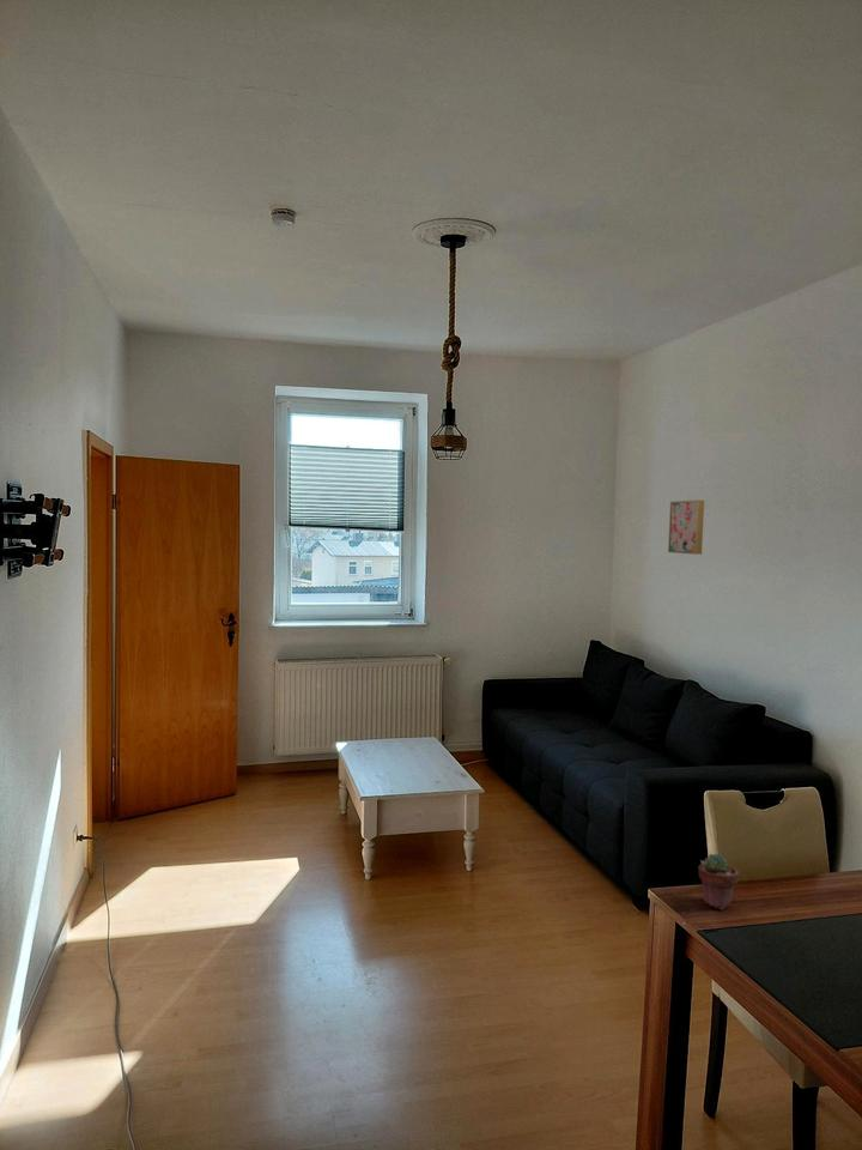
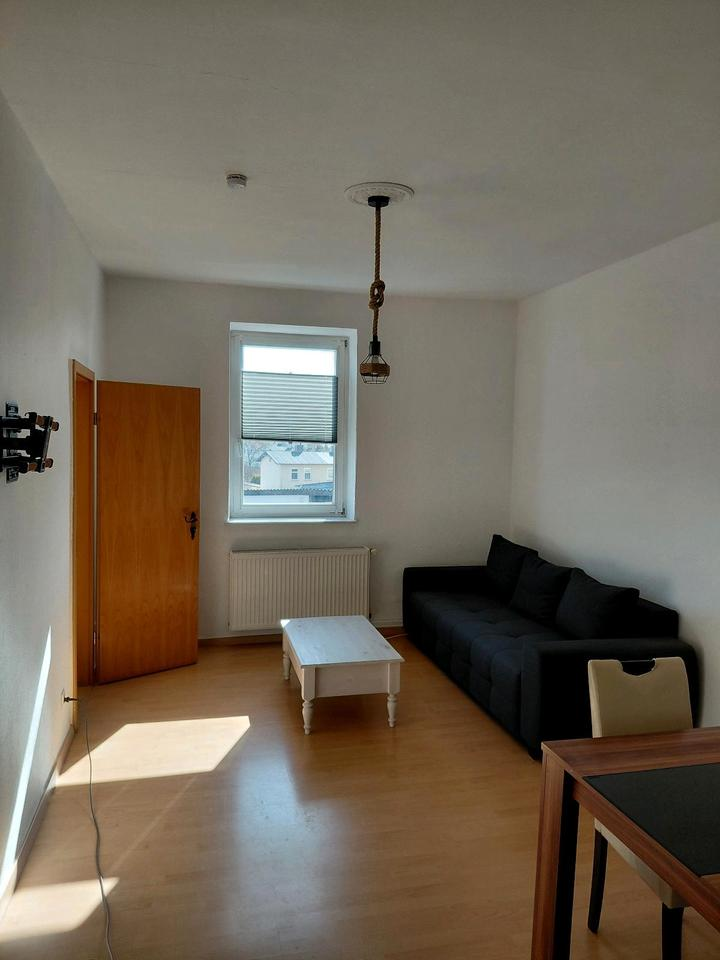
- wall art [667,500,705,556]
- potted succulent [697,853,740,910]
